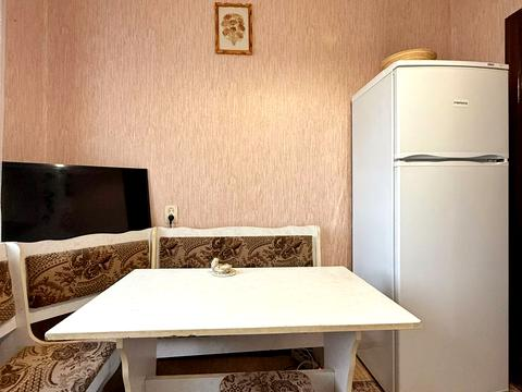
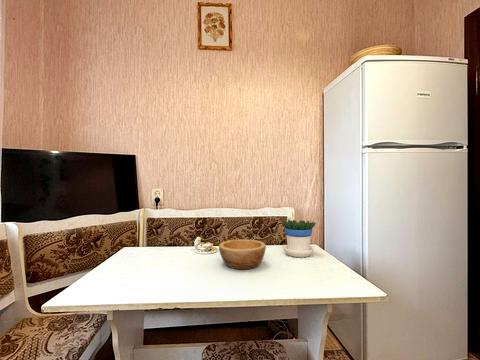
+ bowl [218,238,267,270]
+ flowerpot [281,219,316,258]
